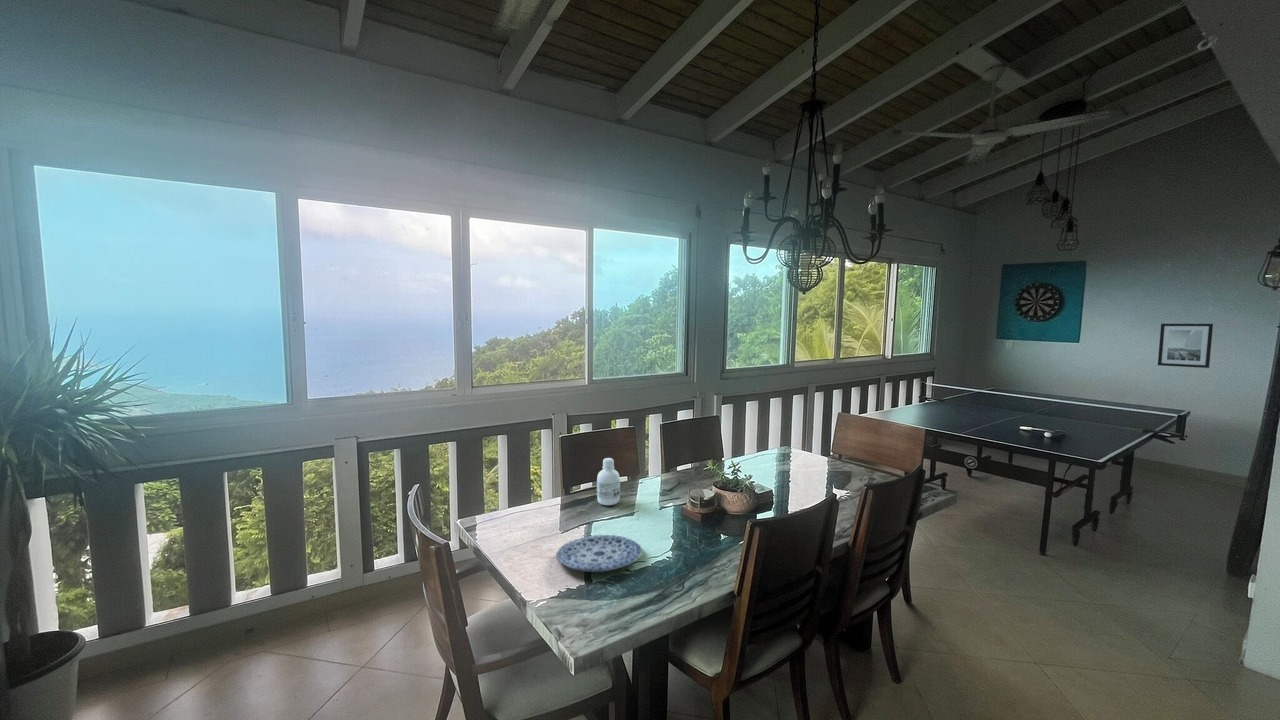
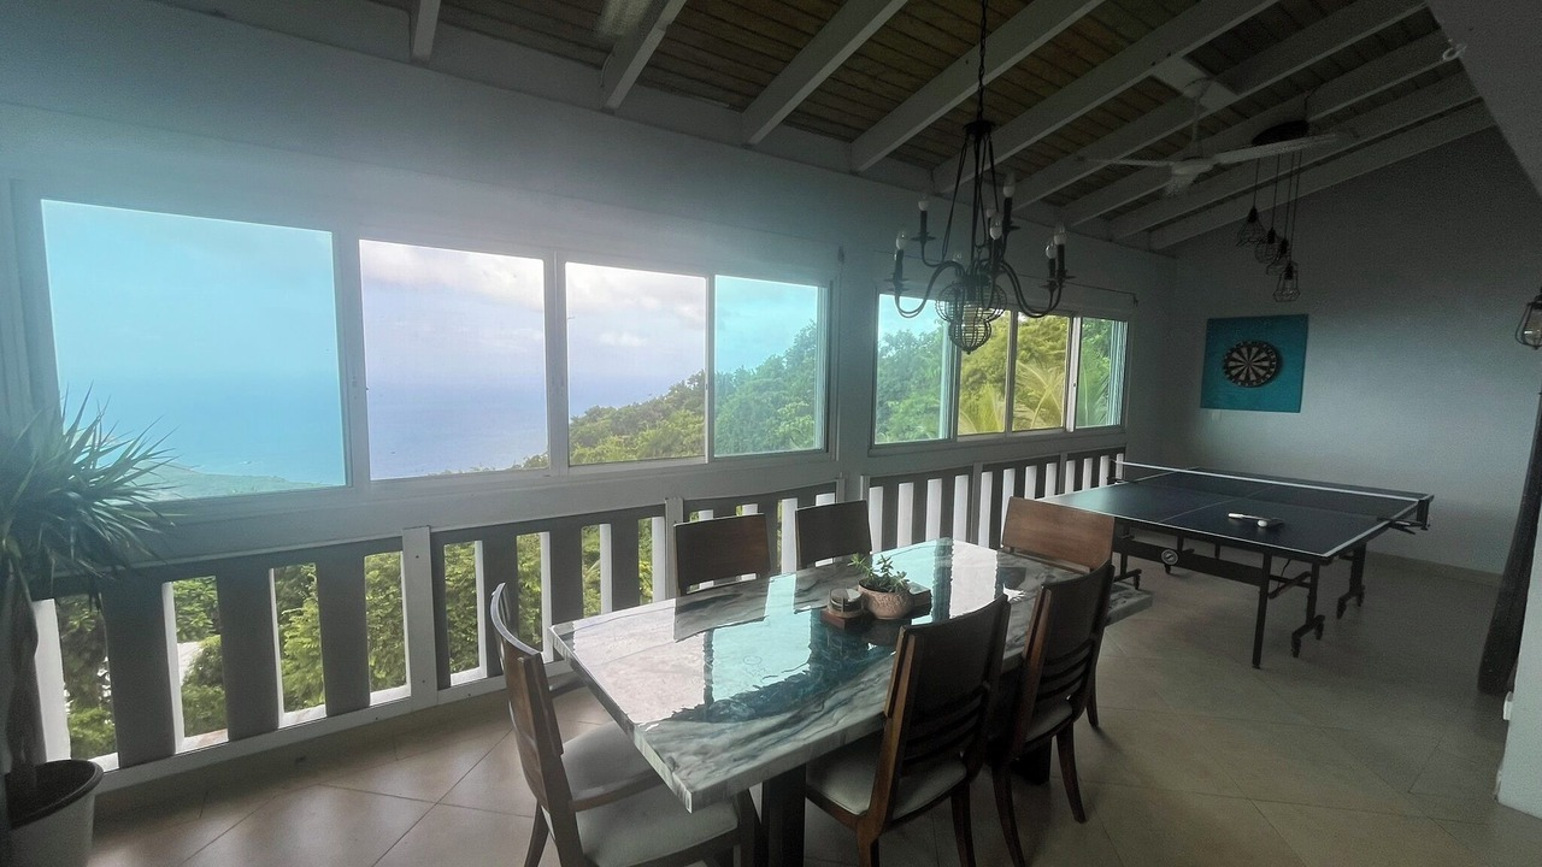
- bottle [596,457,621,506]
- wall art [1157,323,1214,369]
- plate [555,534,643,572]
